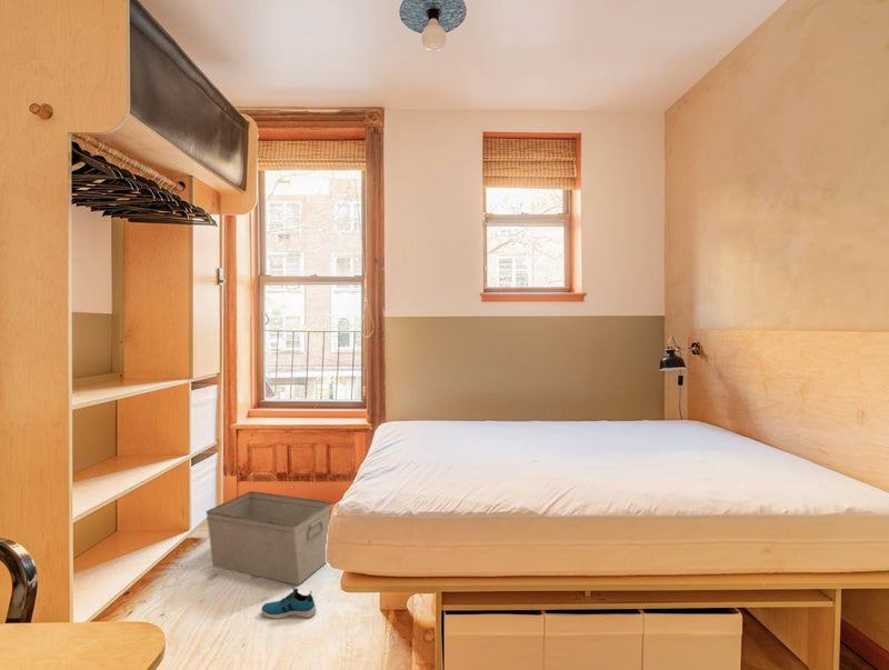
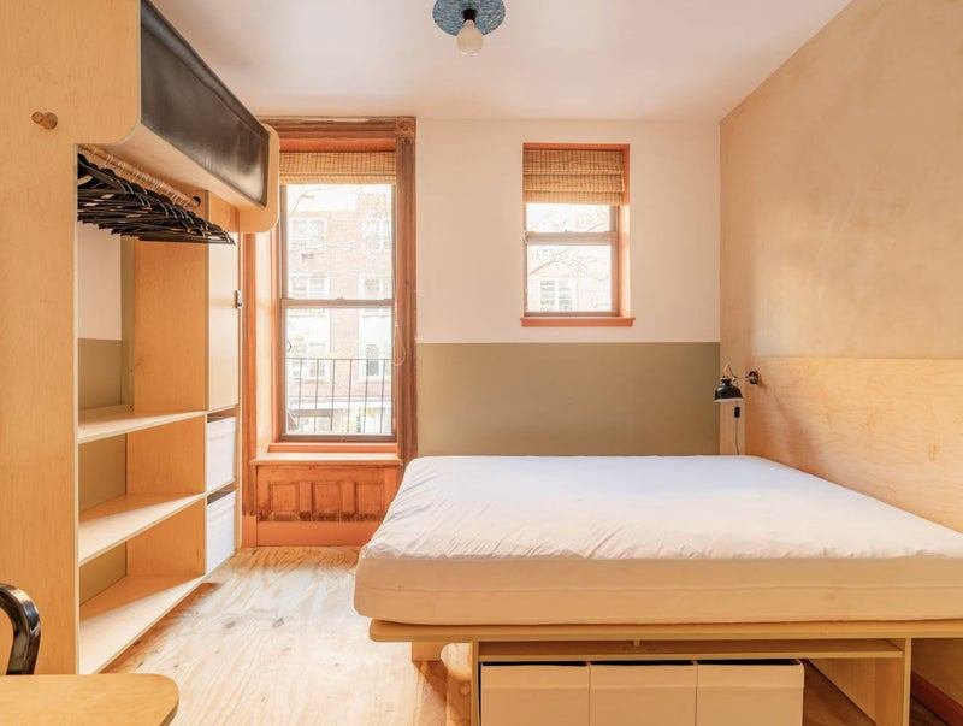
- shoe [260,584,318,620]
- storage bin [204,490,332,586]
